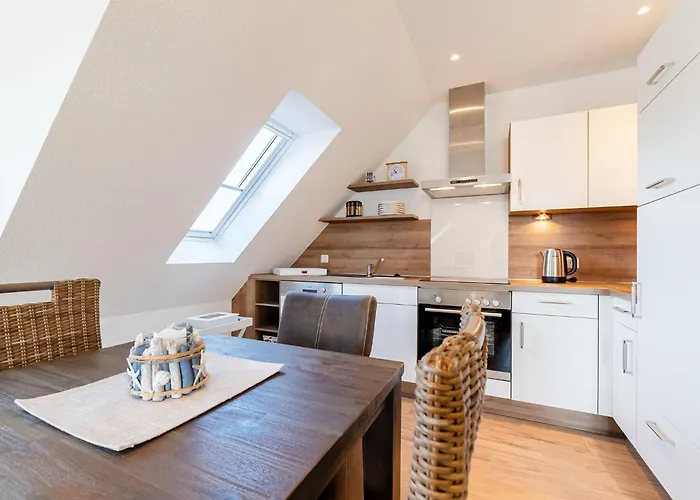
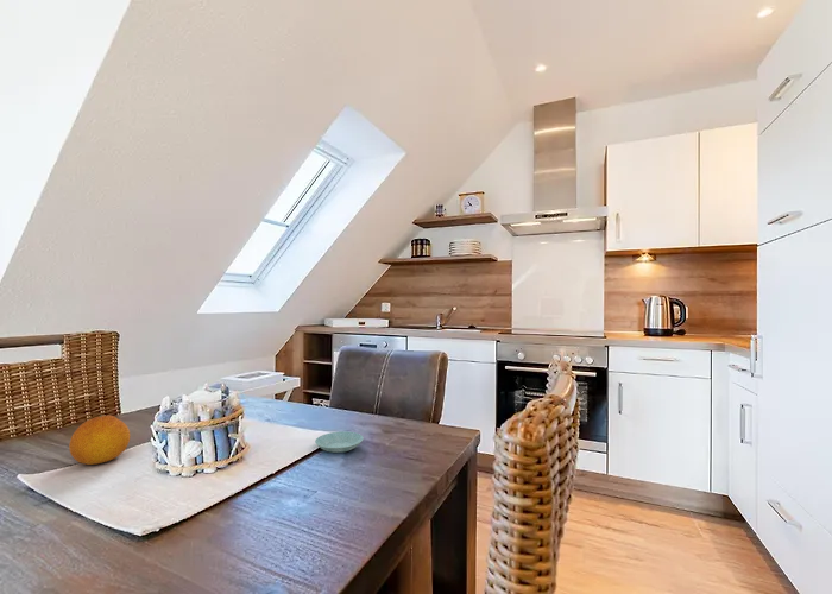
+ saucer [314,430,365,454]
+ fruit [68,415,131,466]
